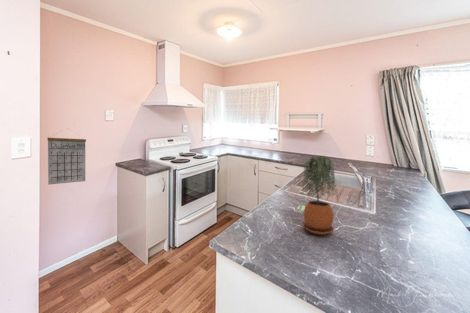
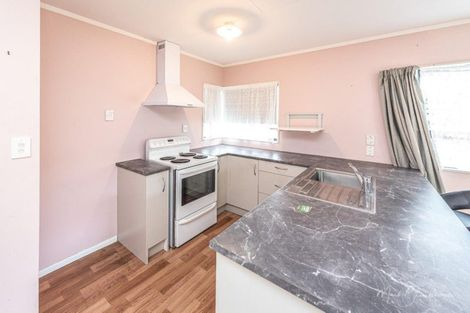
- potted plant [301,155,339,236]
- calendar [46,128,87,186]
